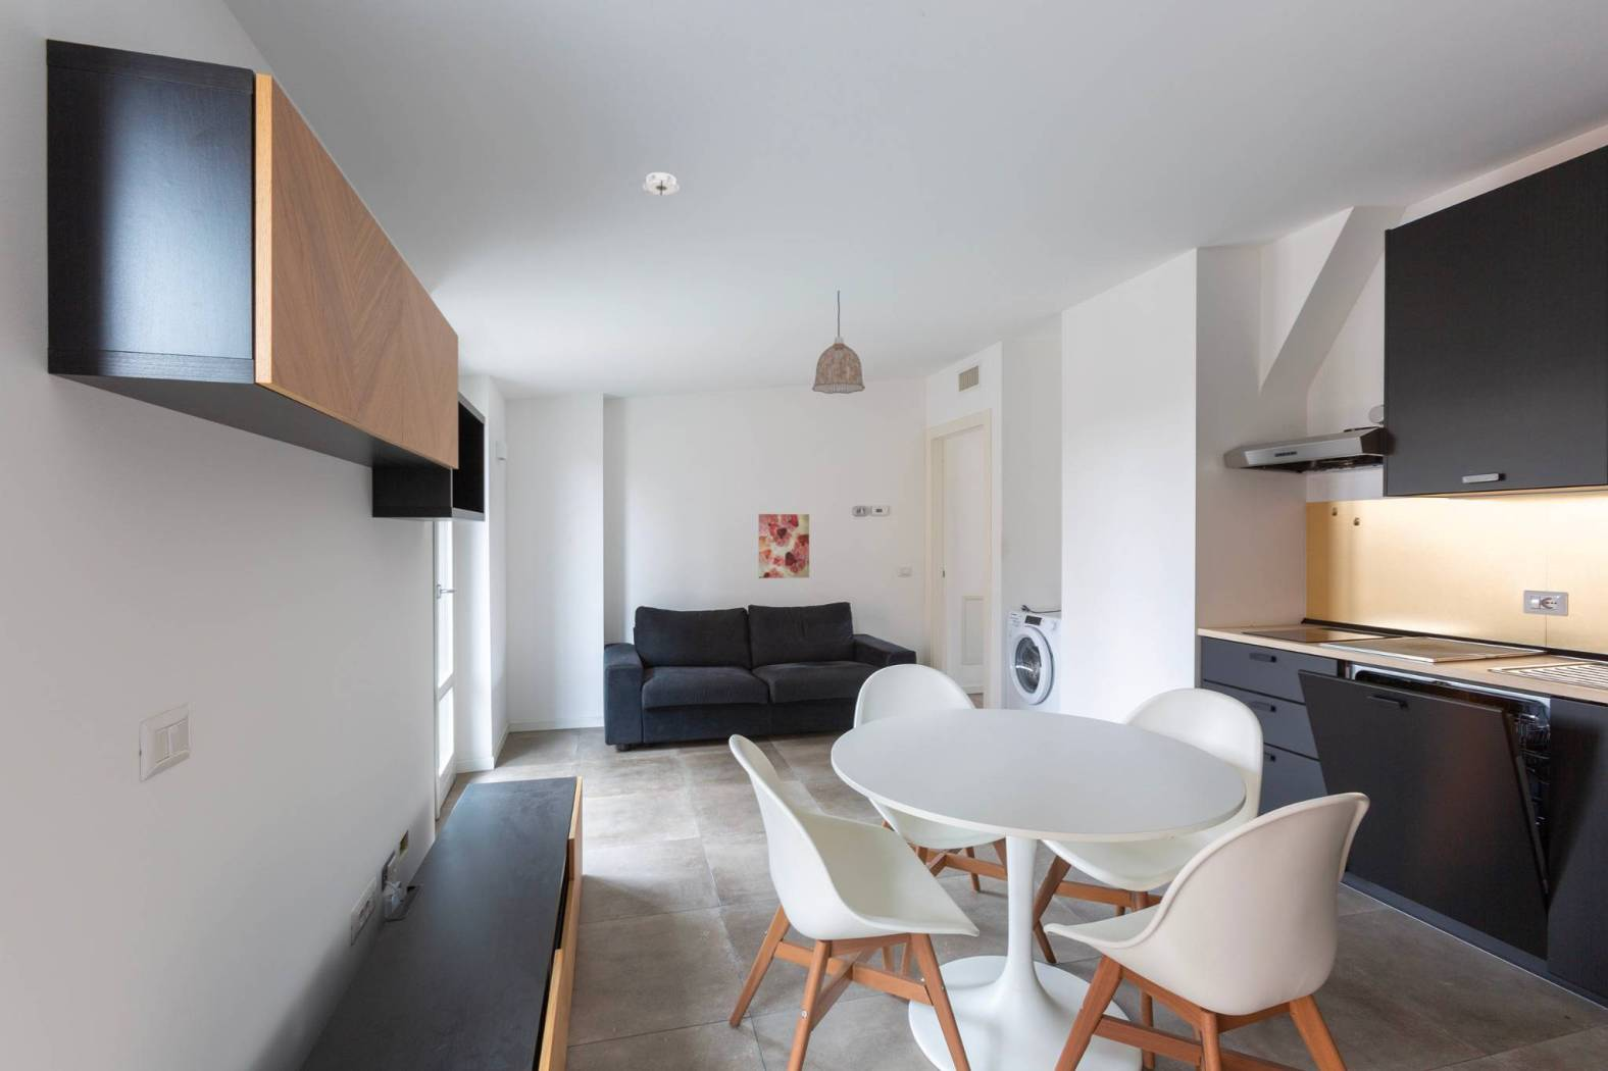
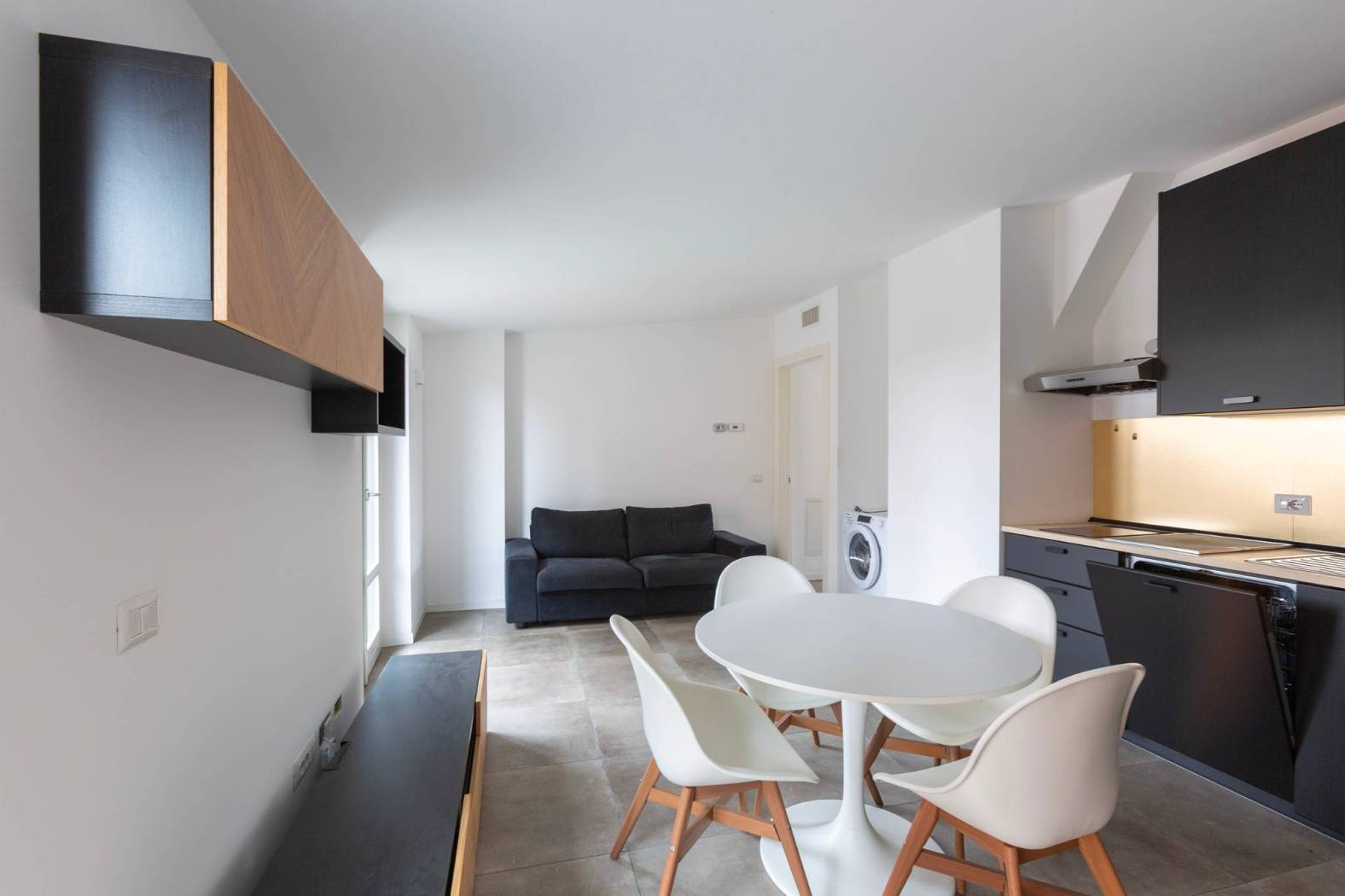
- wall art [758,513,811,580]
- smoke detector [640,171,680,196]
- pendant lamp [811,289,867,394]
